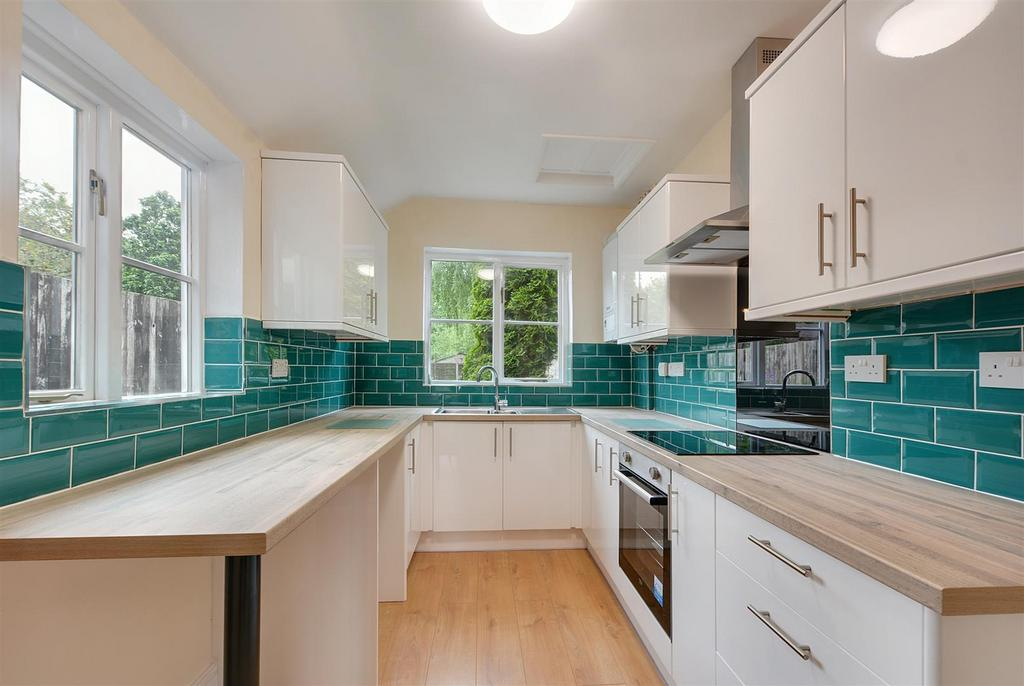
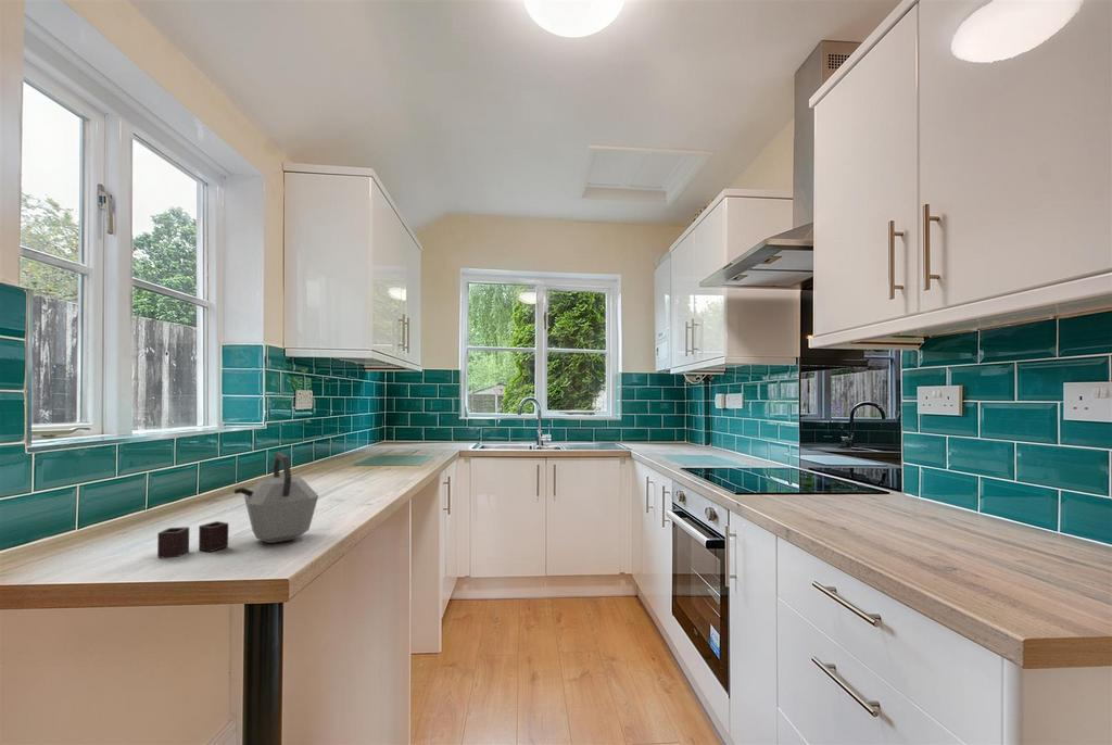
+ kettle [156,451,319,558]
